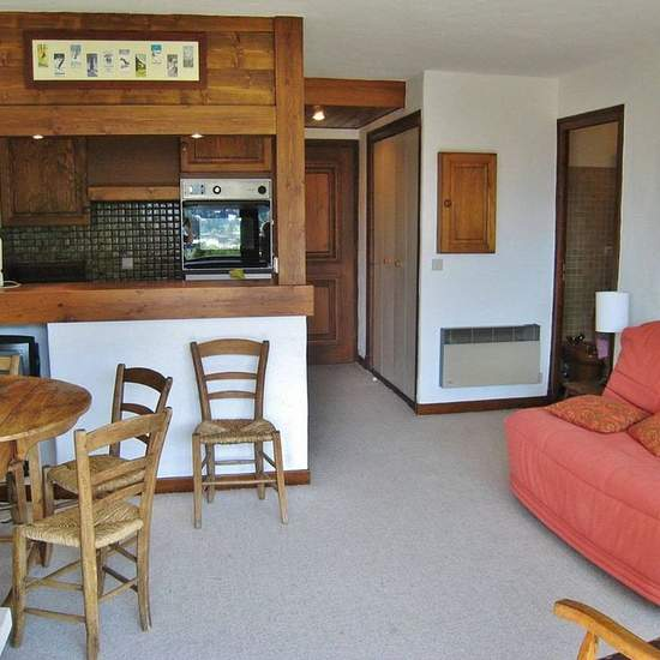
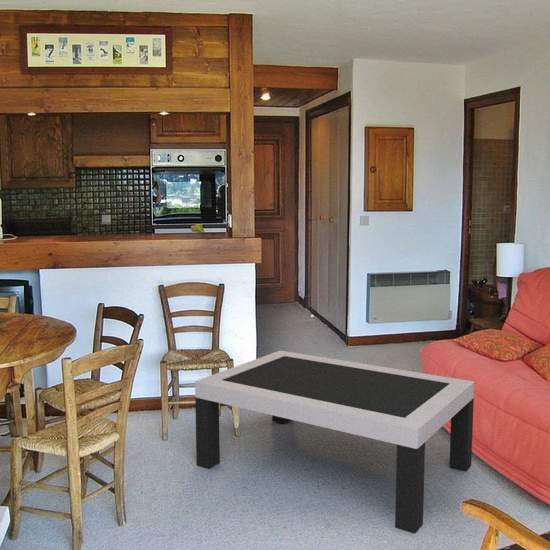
+ coffee table [194,350,475,535]
